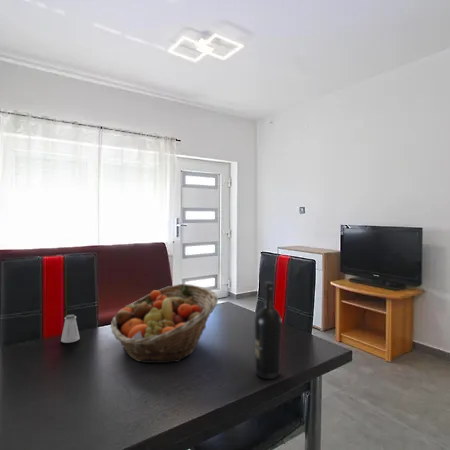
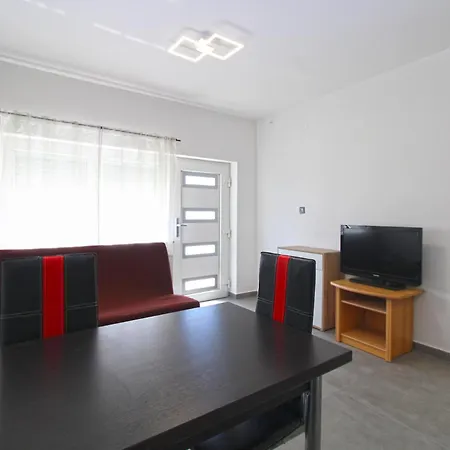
- fruit basket [110,283,219,364]
- wine bottle [254,281,283,380]
- saltshaker [60,314,81,344]
